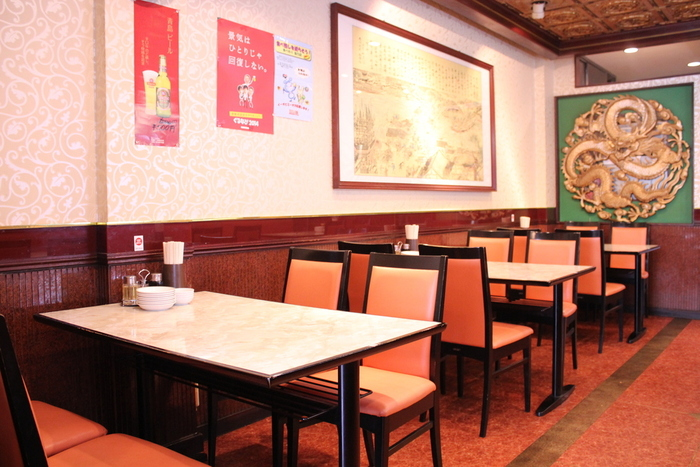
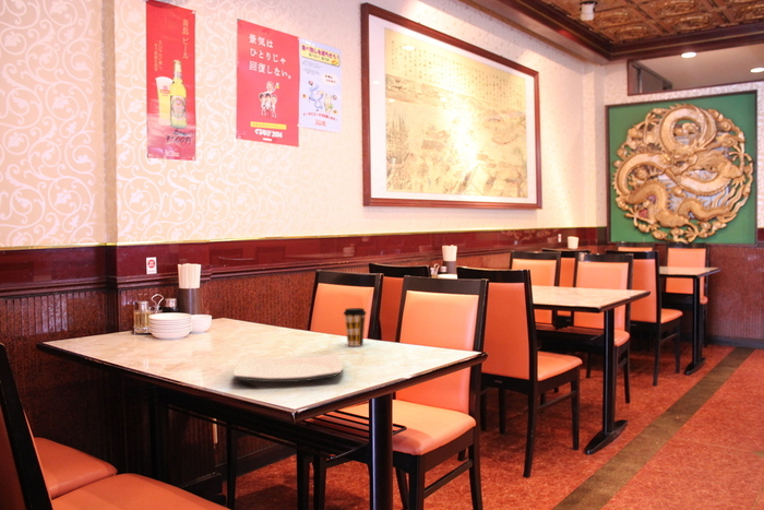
+ plate [232,354,345,383]
+ coffee cup [343,307,368,347]
